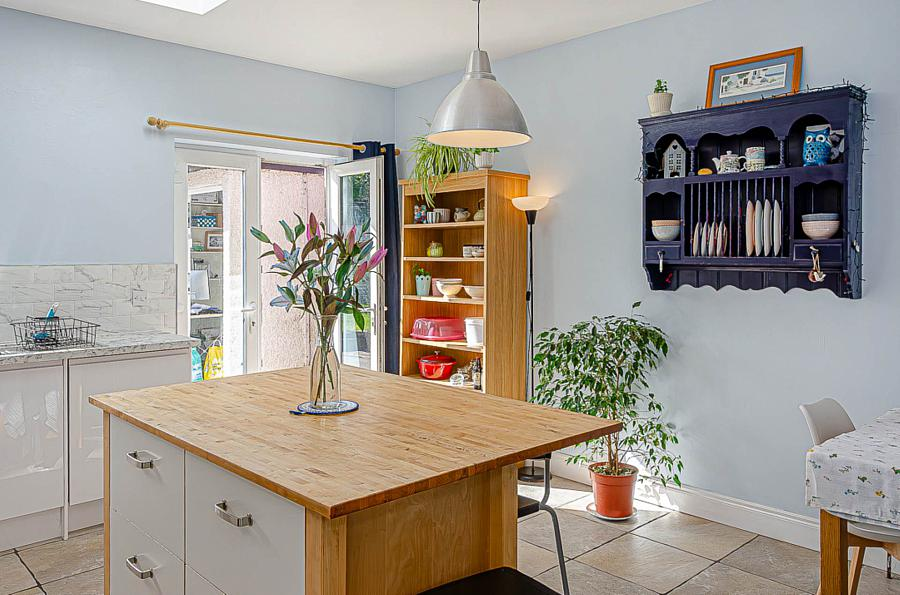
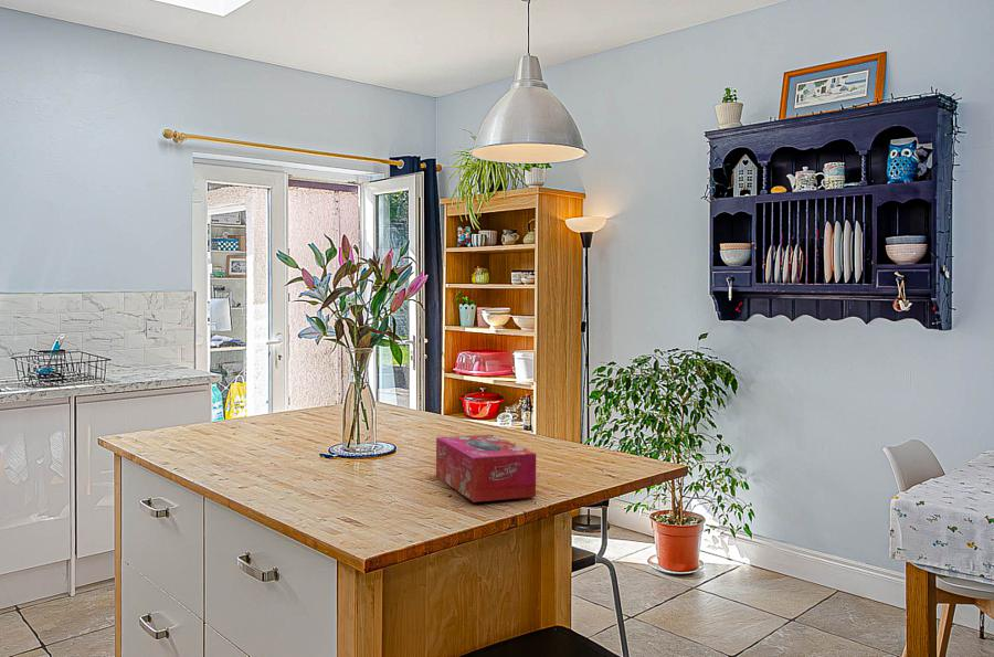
+ tissue box [435,434,537,504]
